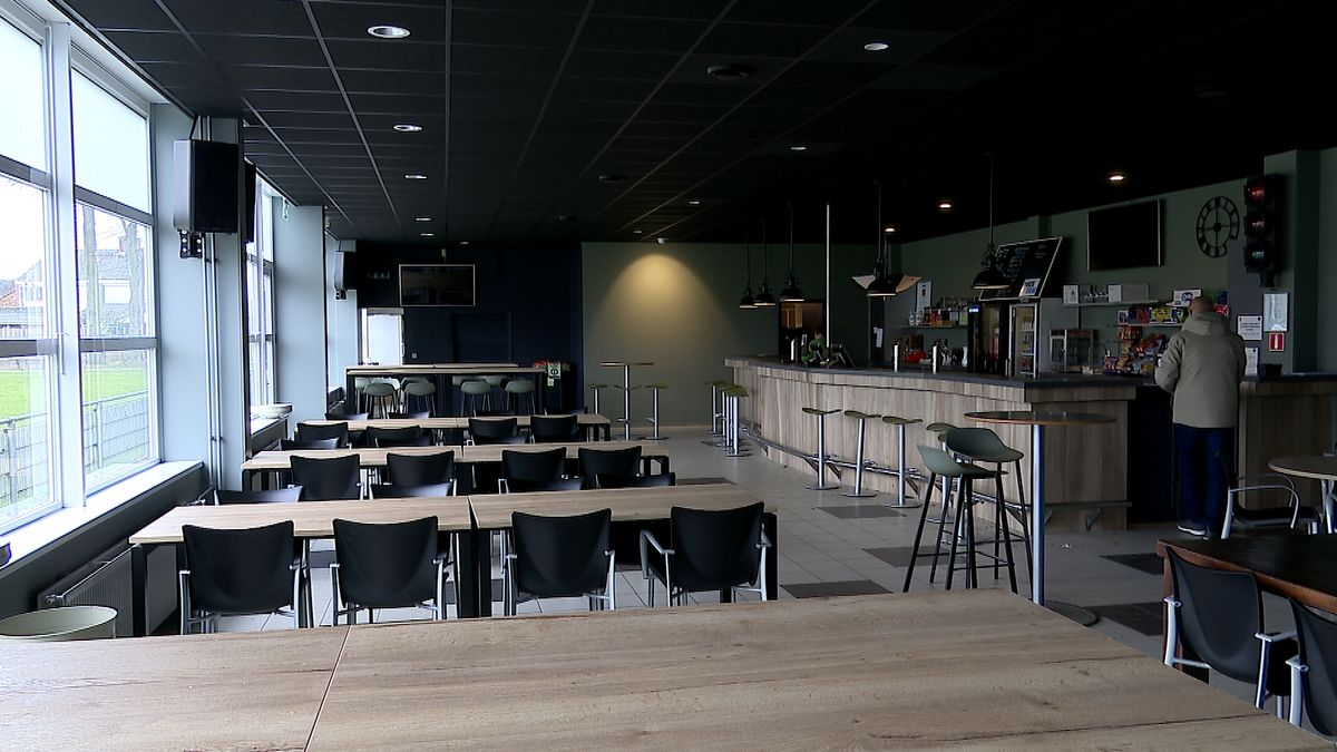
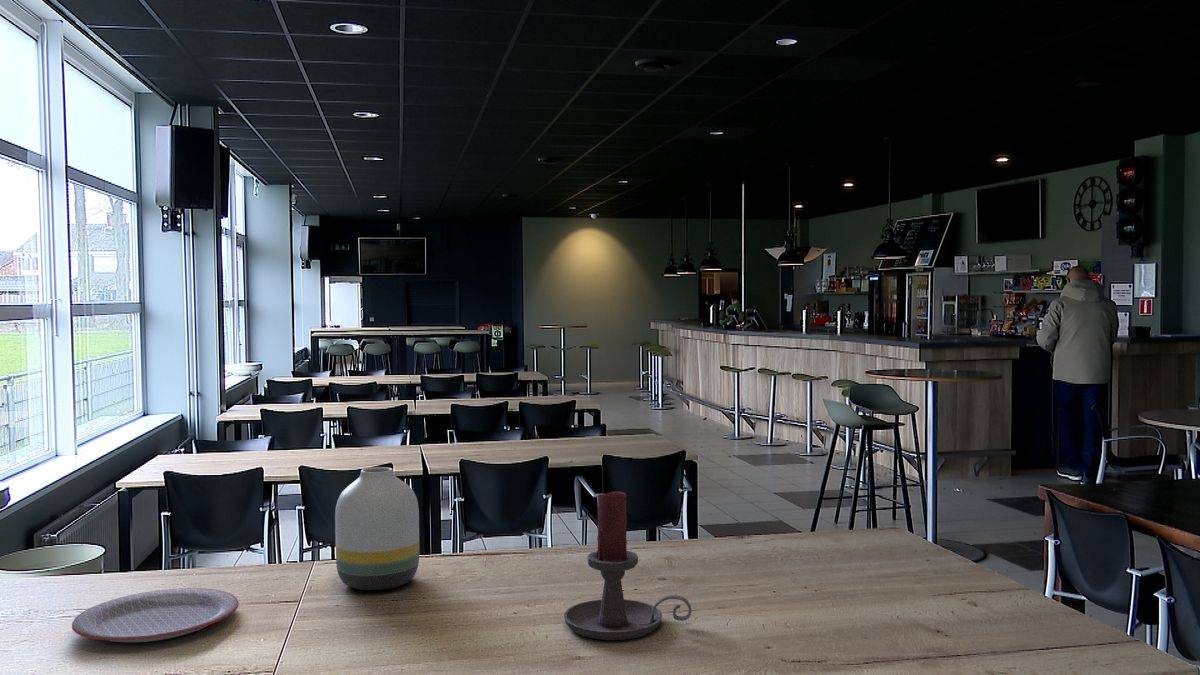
+ candle holder [563,490,692,641]
+ plate [71,587,240,643]
+ vase [334,466,420,591]
